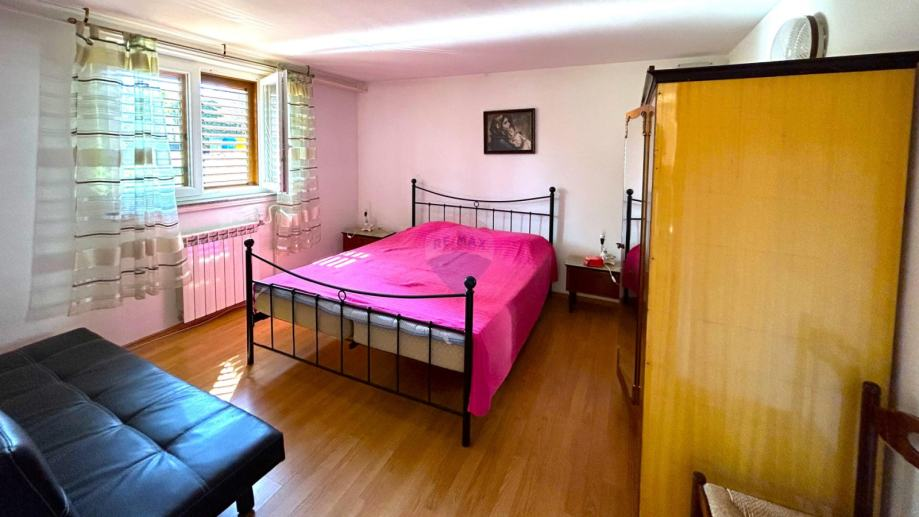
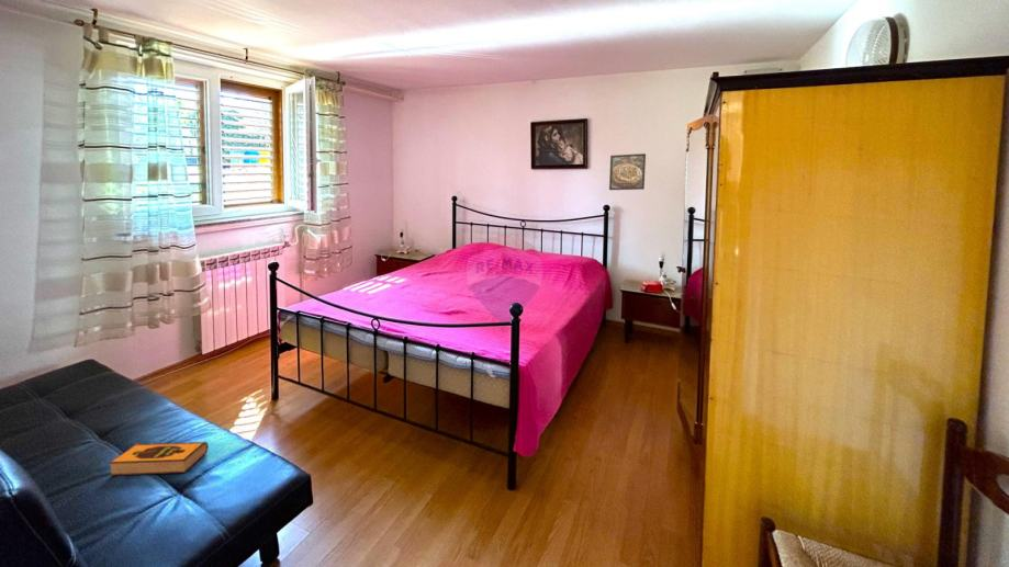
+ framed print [608,152,647,191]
+ hardback book [108,441,210,476]
